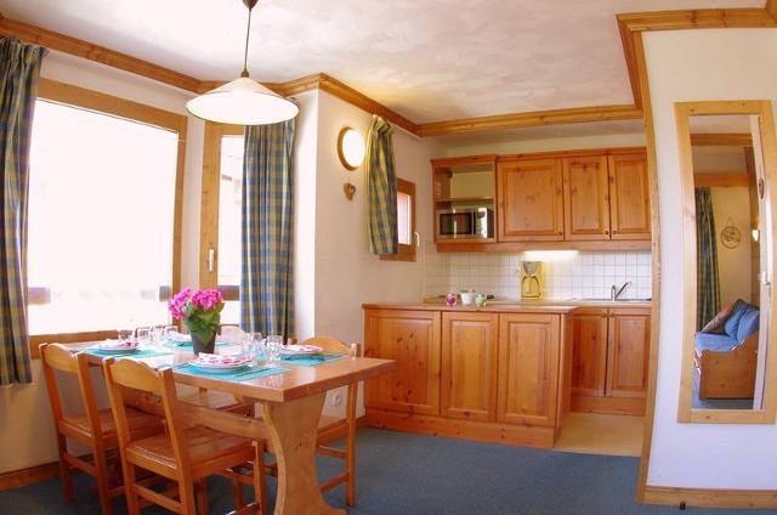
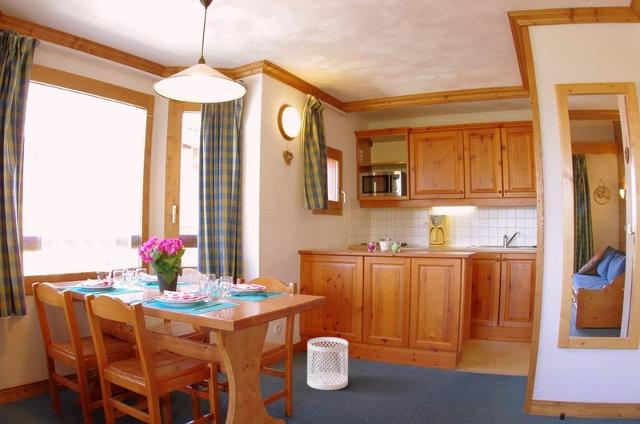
+ waste basket [306,336,349,391]
